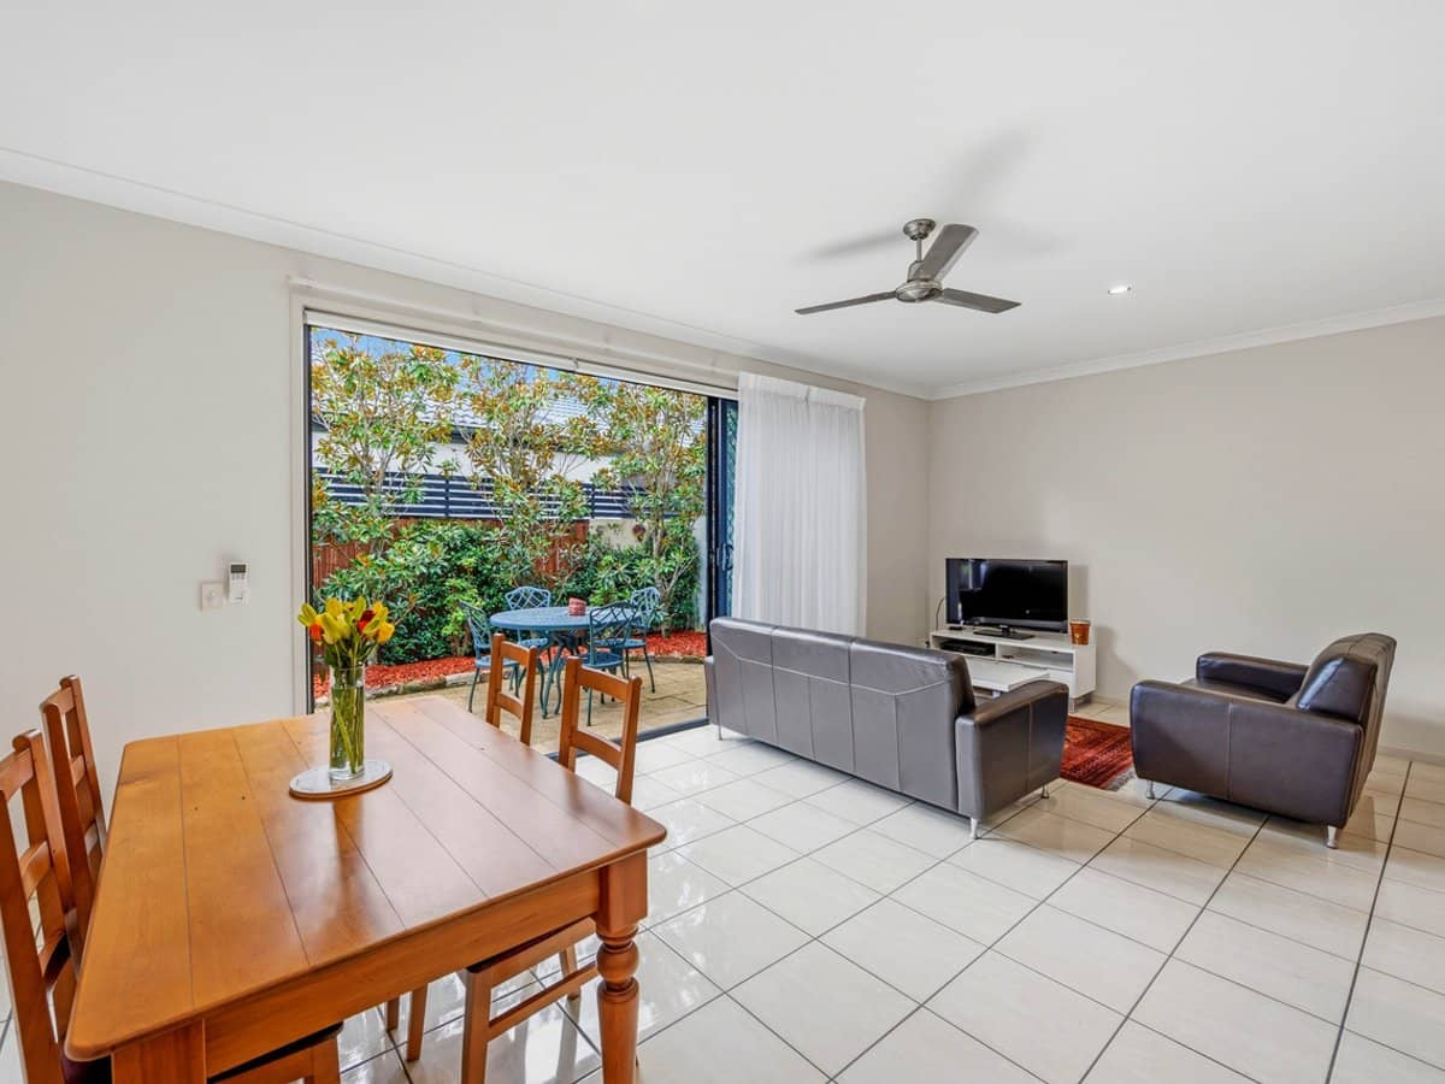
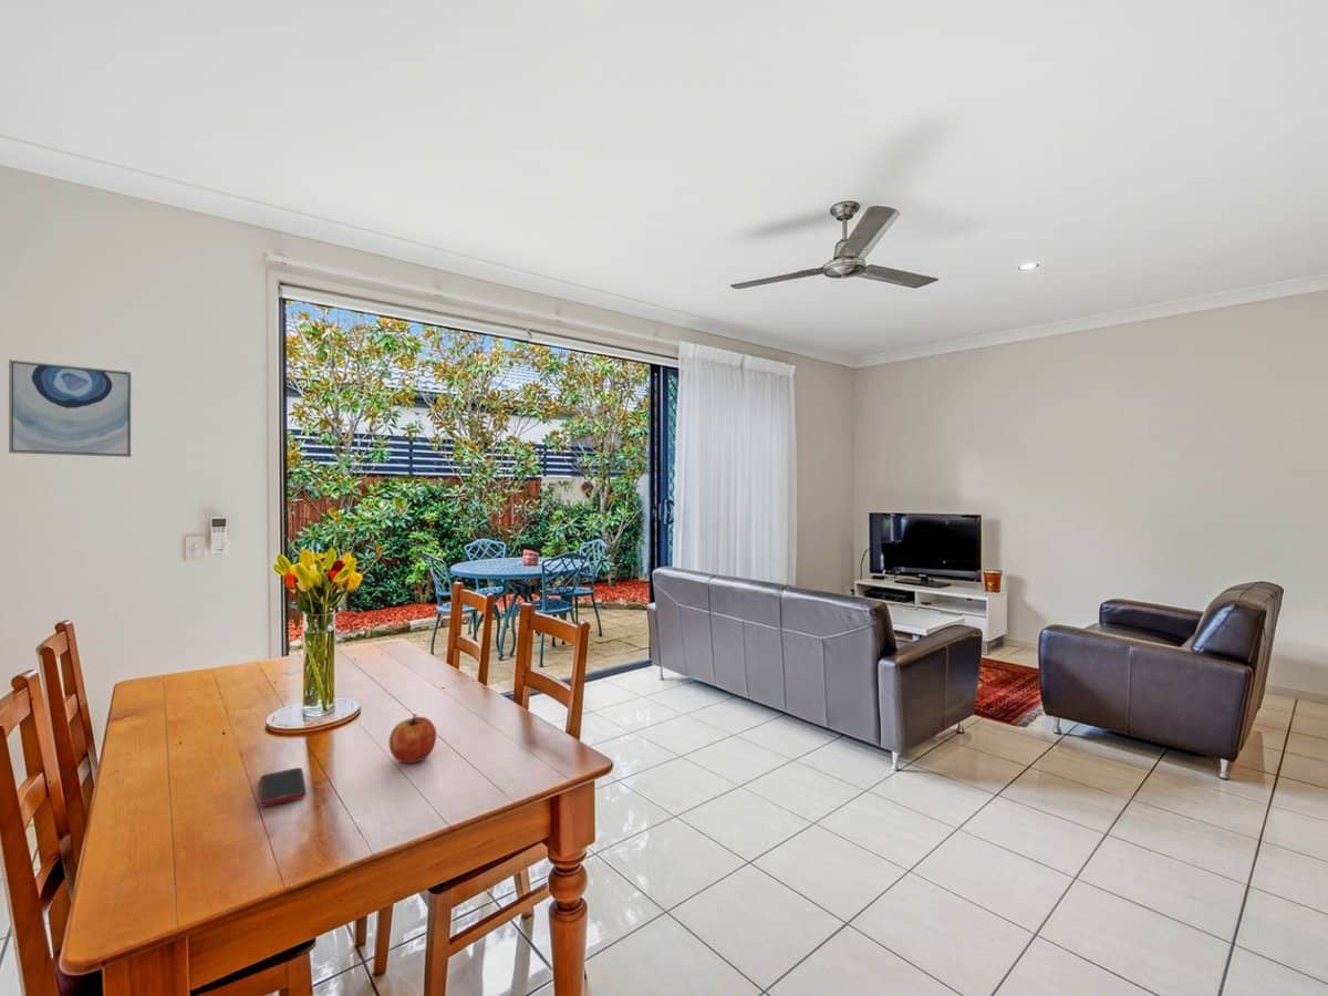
+ fruit [387,713,437,764]
+ wall art [8,359,133,458]
+ cell phone [259,767,308,807]
